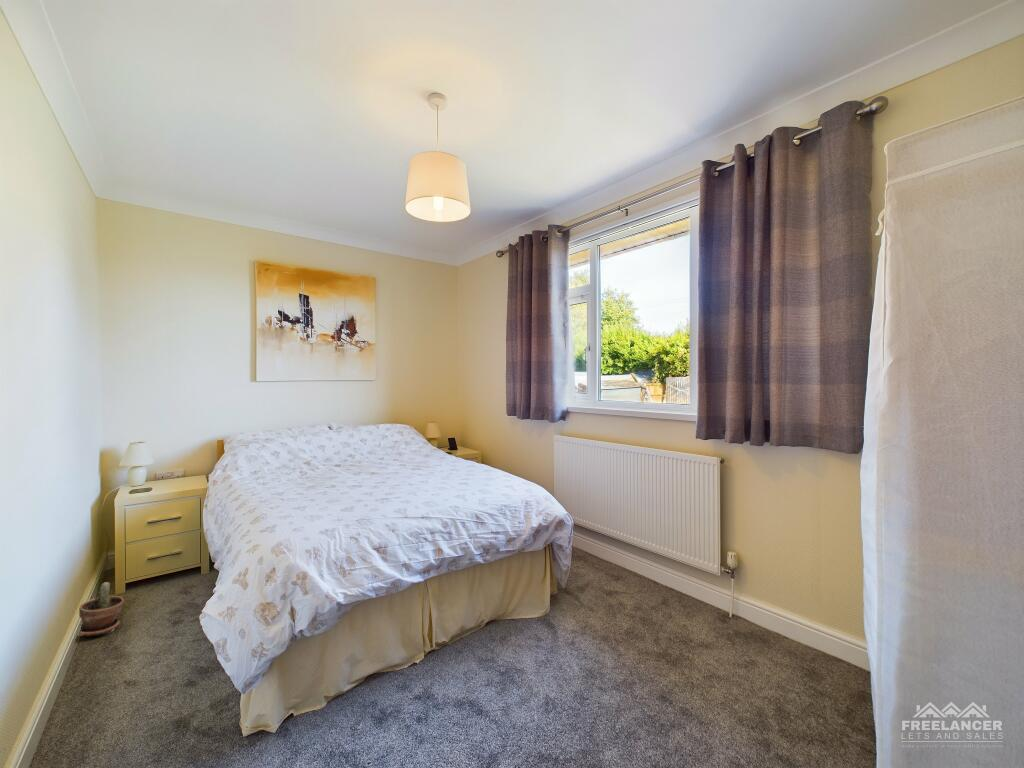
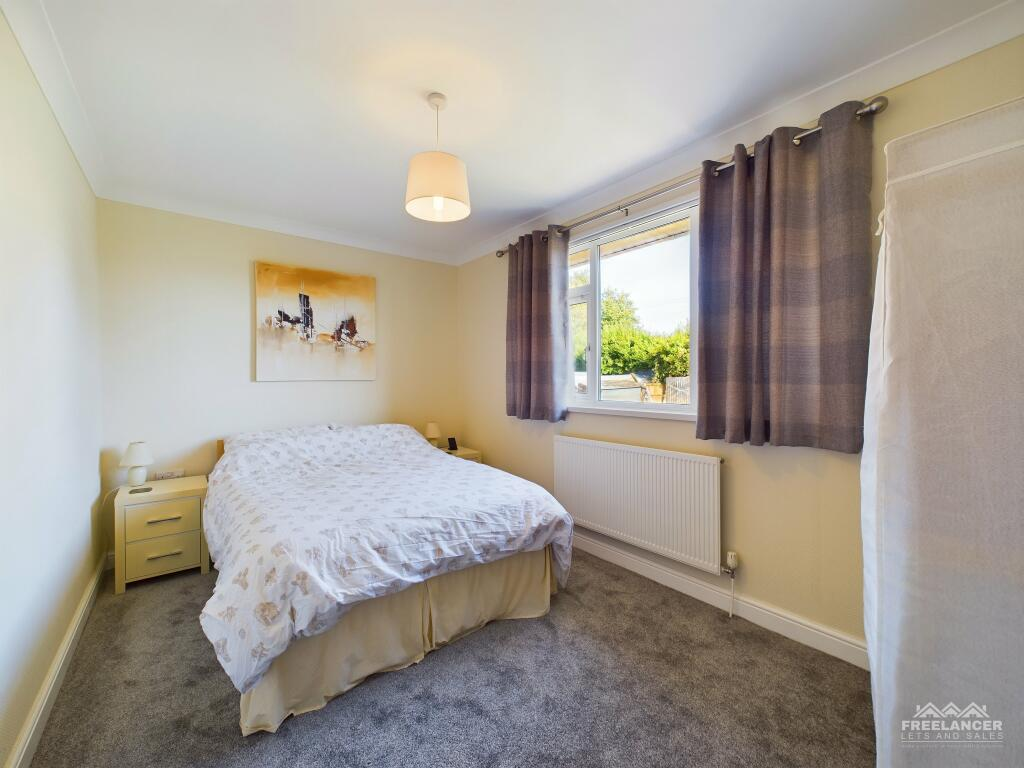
- potted plant [78,581,125,637]
